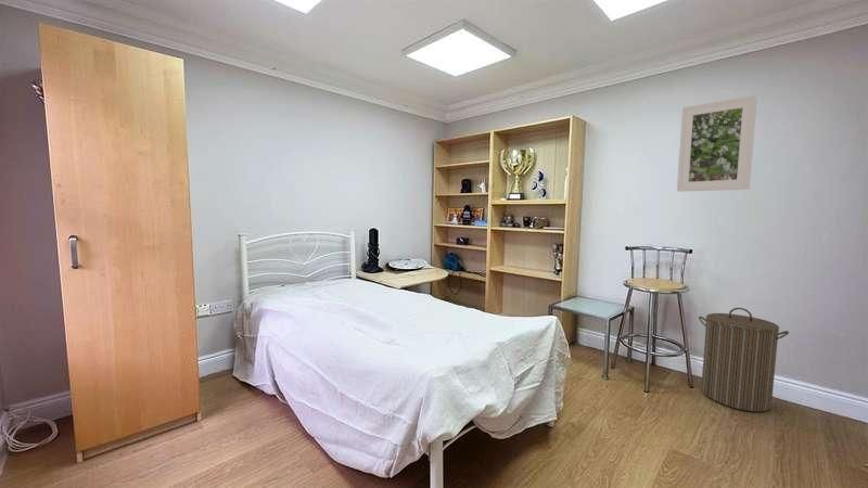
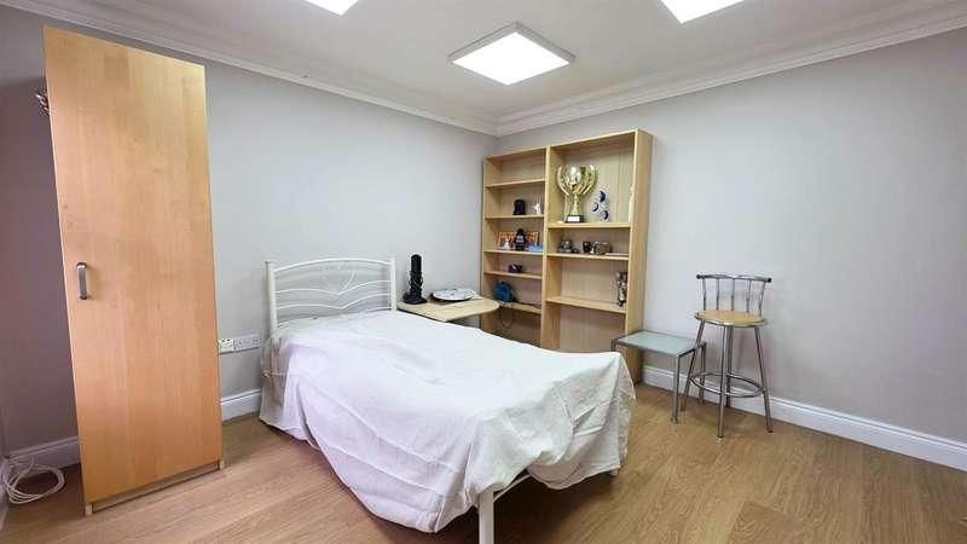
- laundry hamper [698,307,790,413]
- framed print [676,94,758,193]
